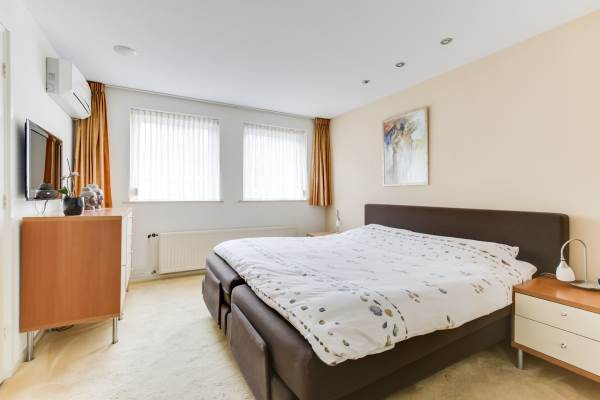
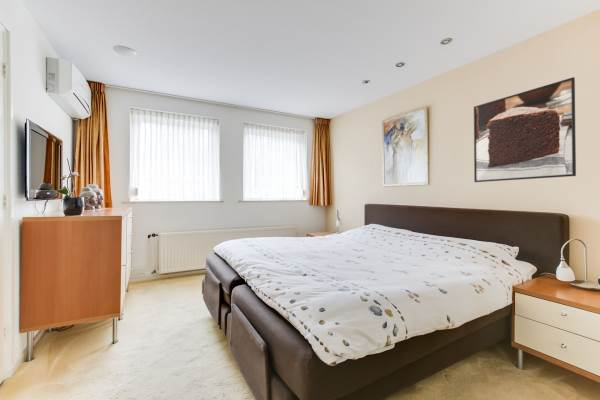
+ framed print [473,76,577,183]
